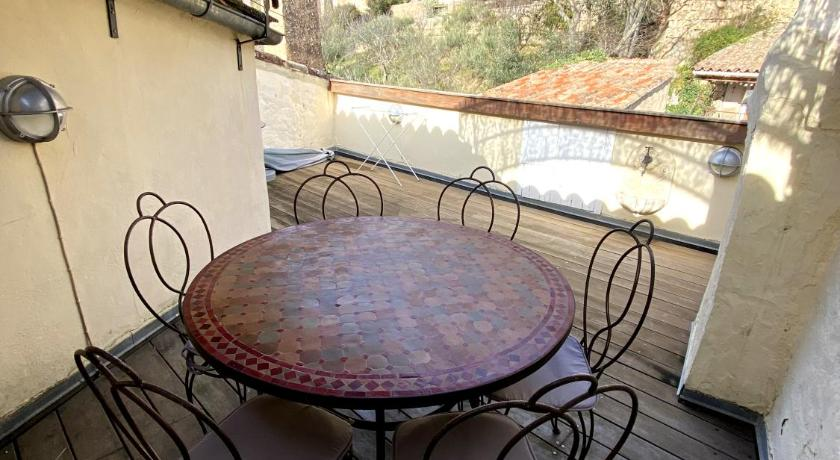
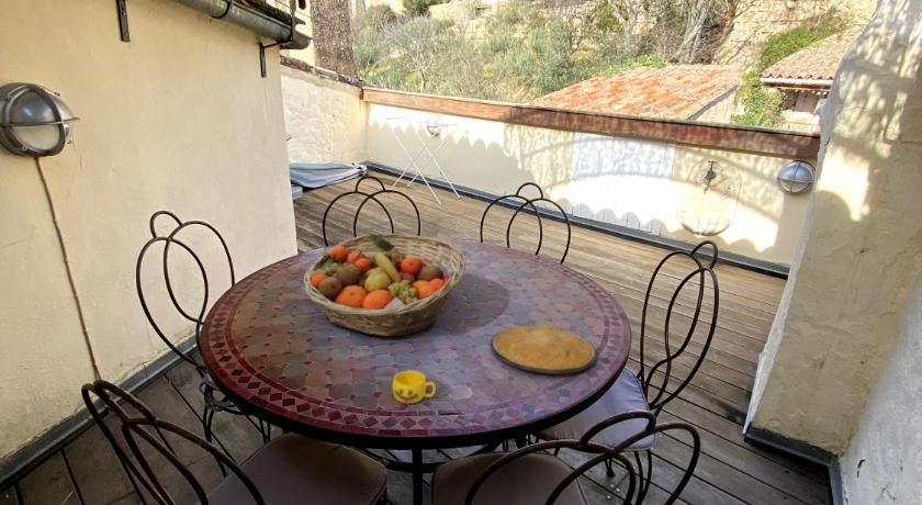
+ fruit basket [302,232,466,337]
+ plate [491,324,598,375]
+ cup [392,369,437,405]
